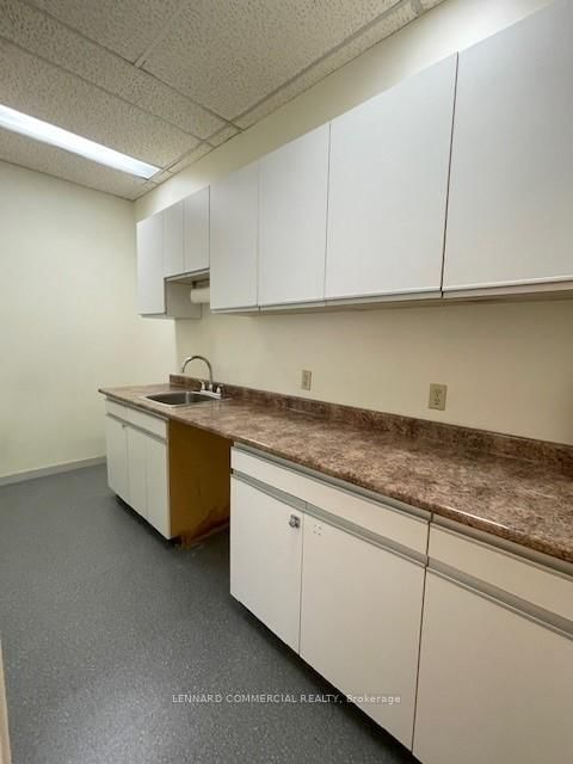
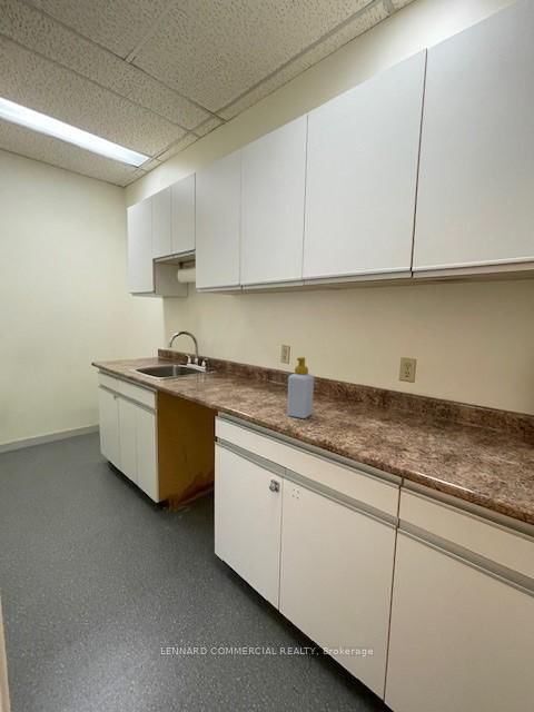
+ soap bottle [286,356,315,419]
